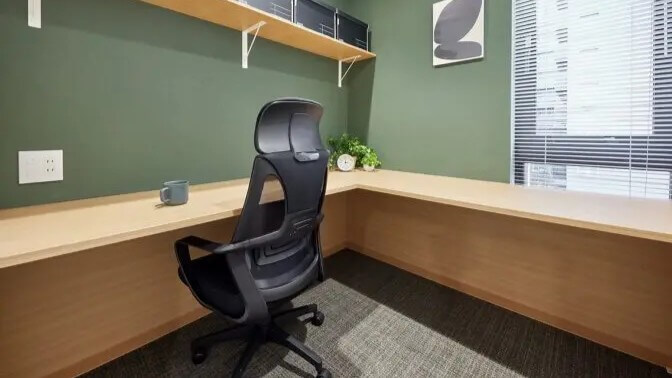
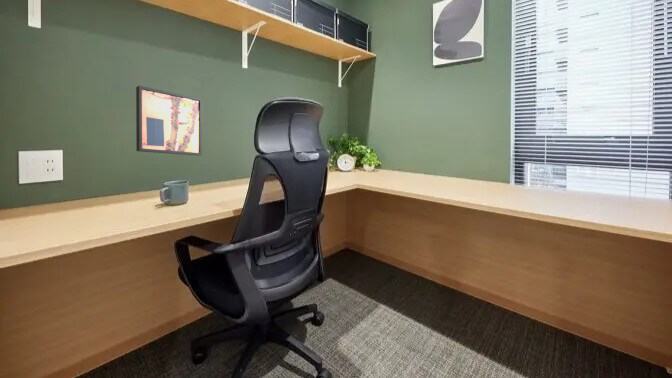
+ wall art [135,85,203,157]
